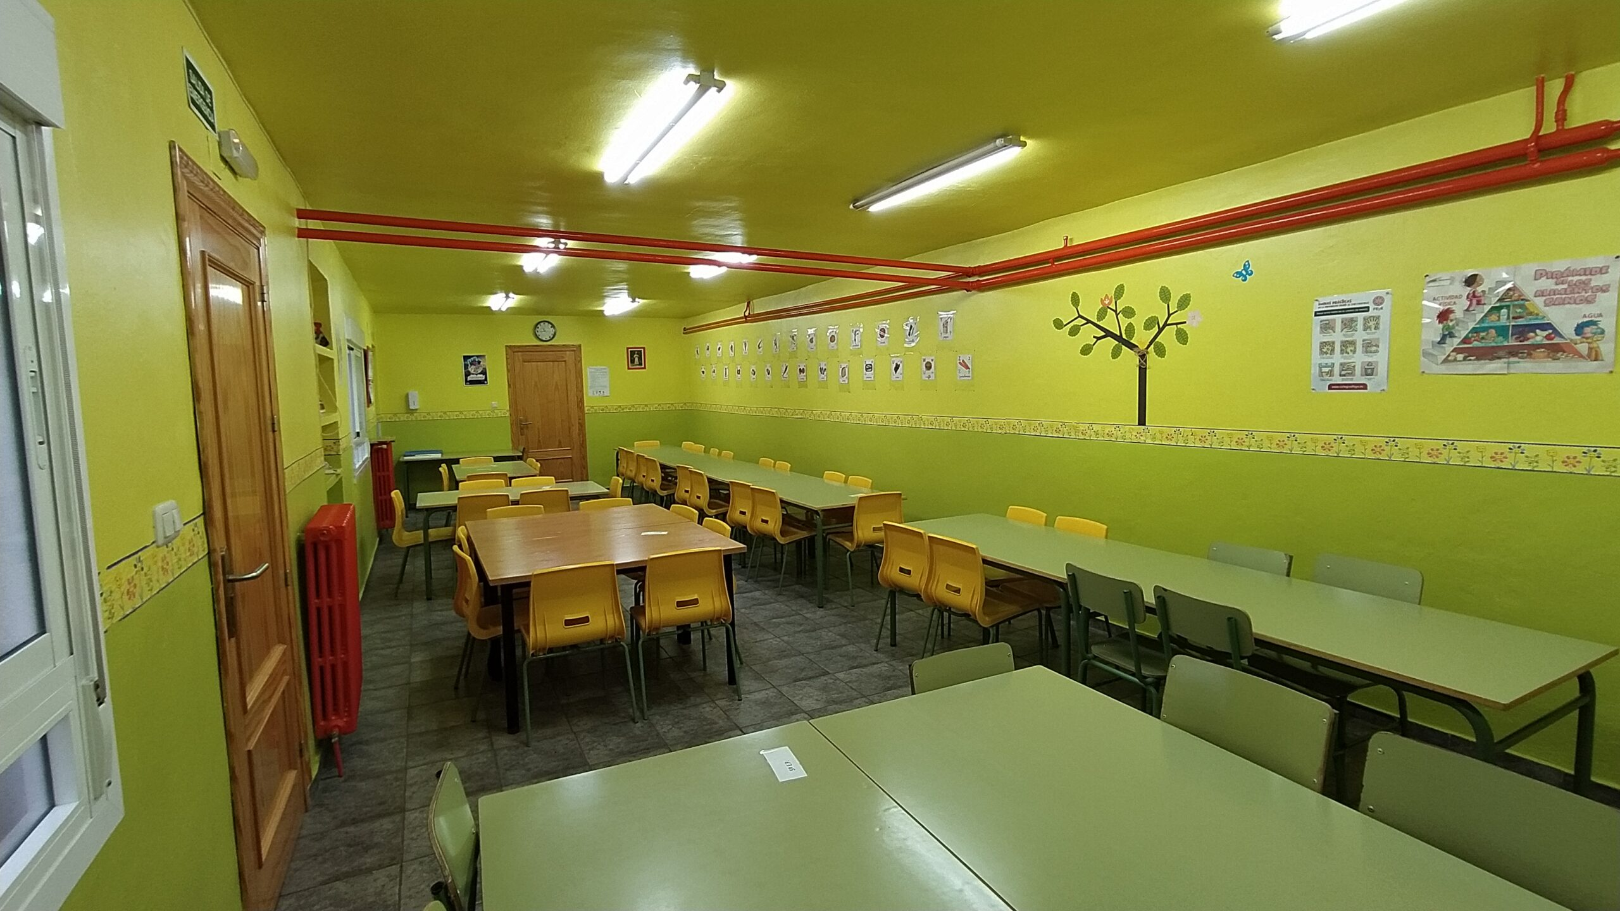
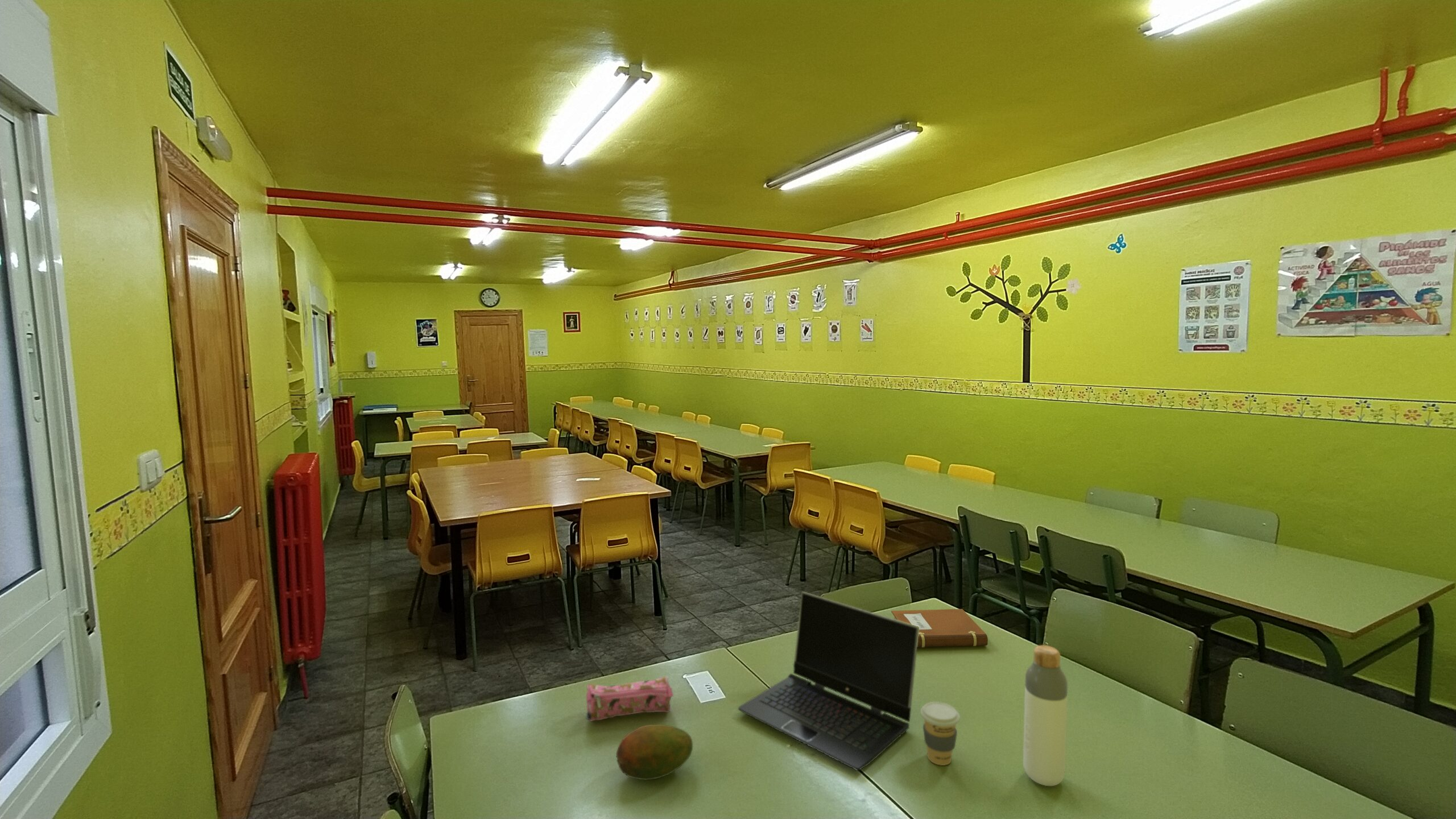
+ bottle [1023,644,1068,787]
+ laptop computer [738,591,919,771]
+ notebook [891,609,988,648]
+ coffee cup [920,701,961,766]
+ fruit [615,724,693,781]
+ pencil case [585,676,674,722]
